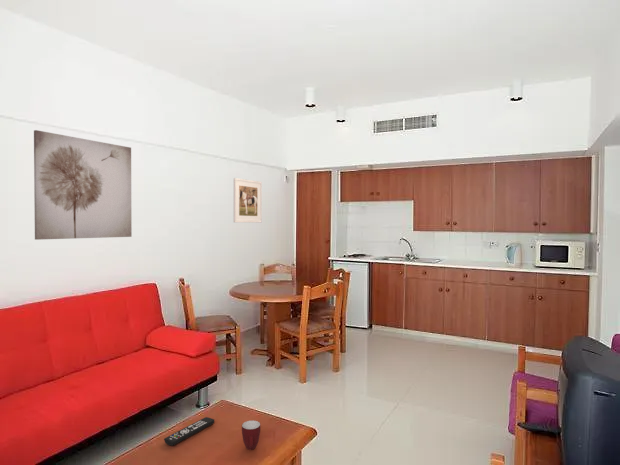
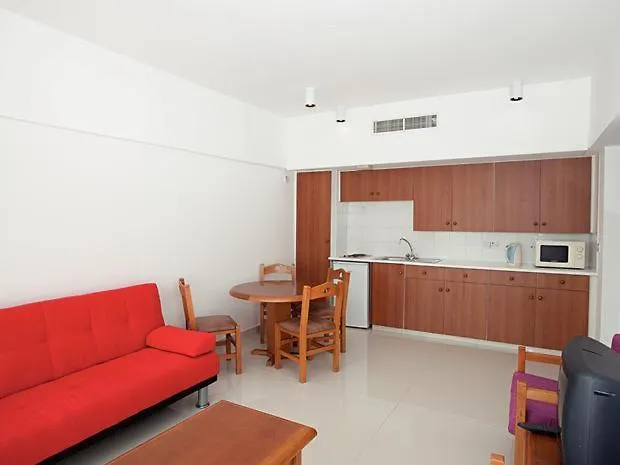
- remote control [163,416,215,447]
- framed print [233,177,263,224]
- wall art [33,129,133,241]
- mug [241,420,261,451]
